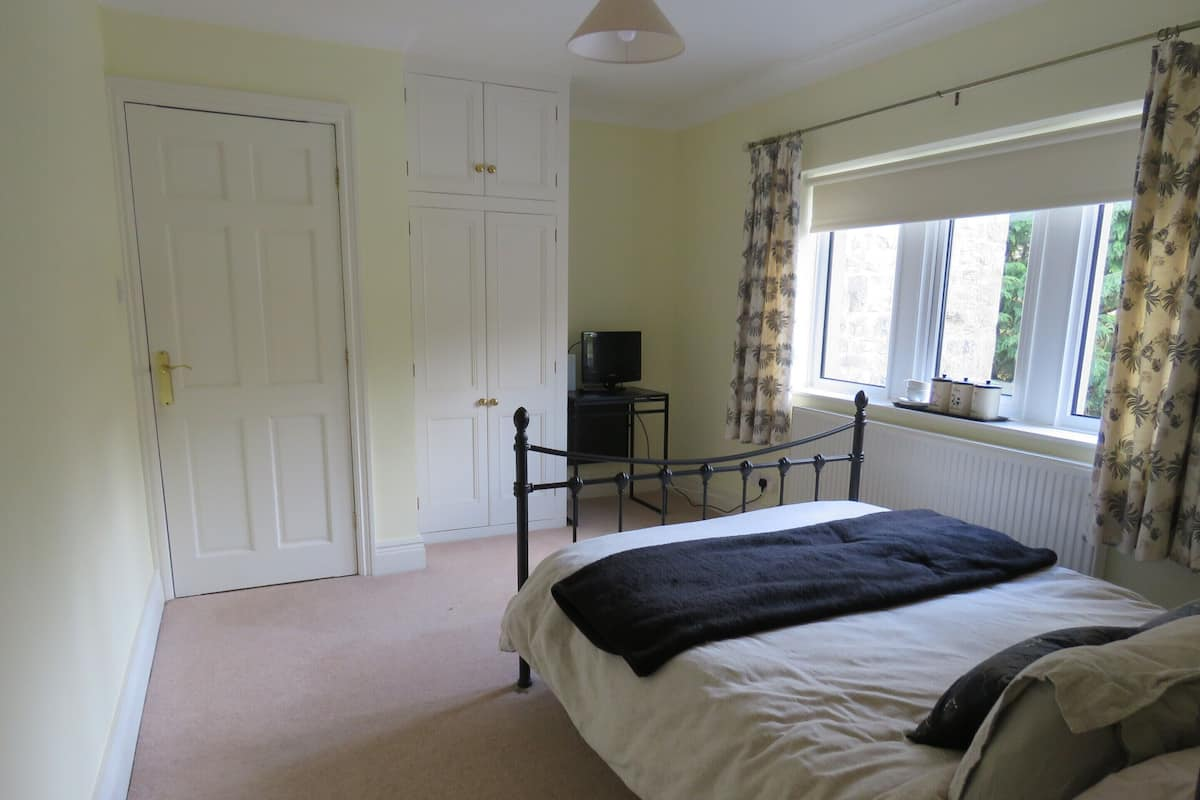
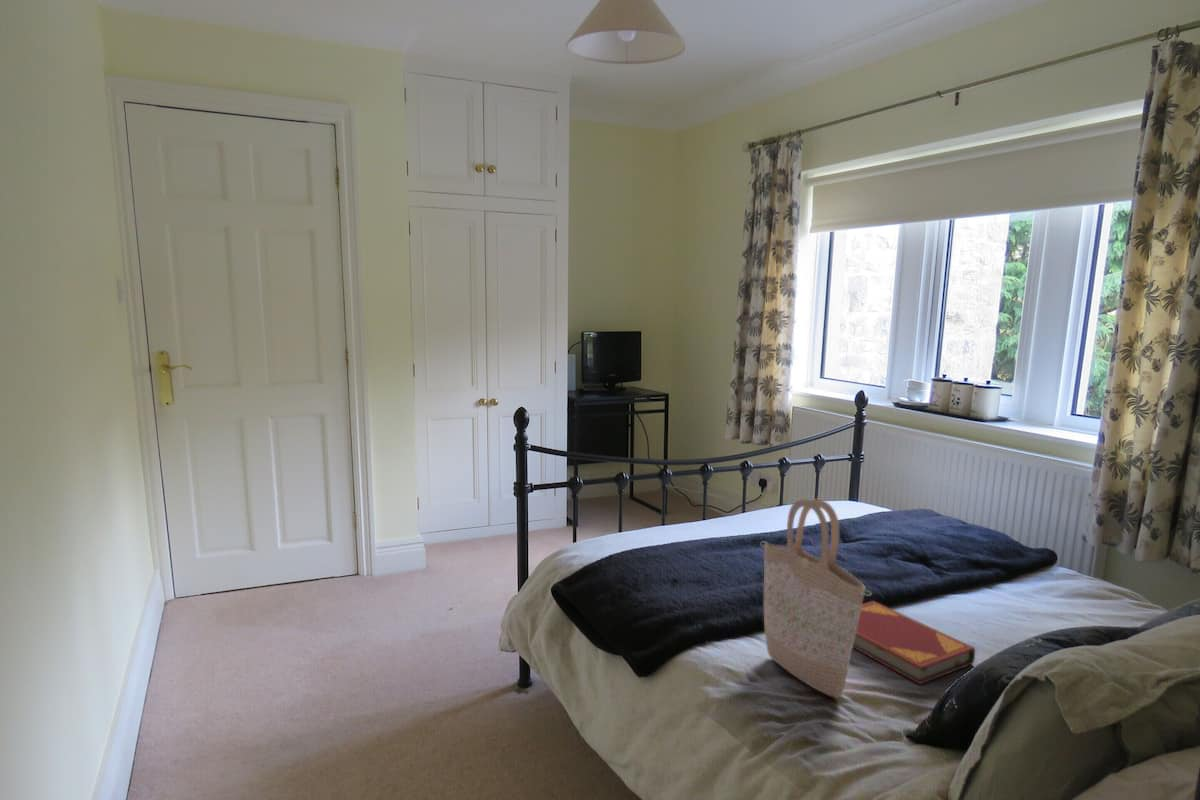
+ hardback book [853,600,976,686]
+ shopping bag [759,498,873,699]
